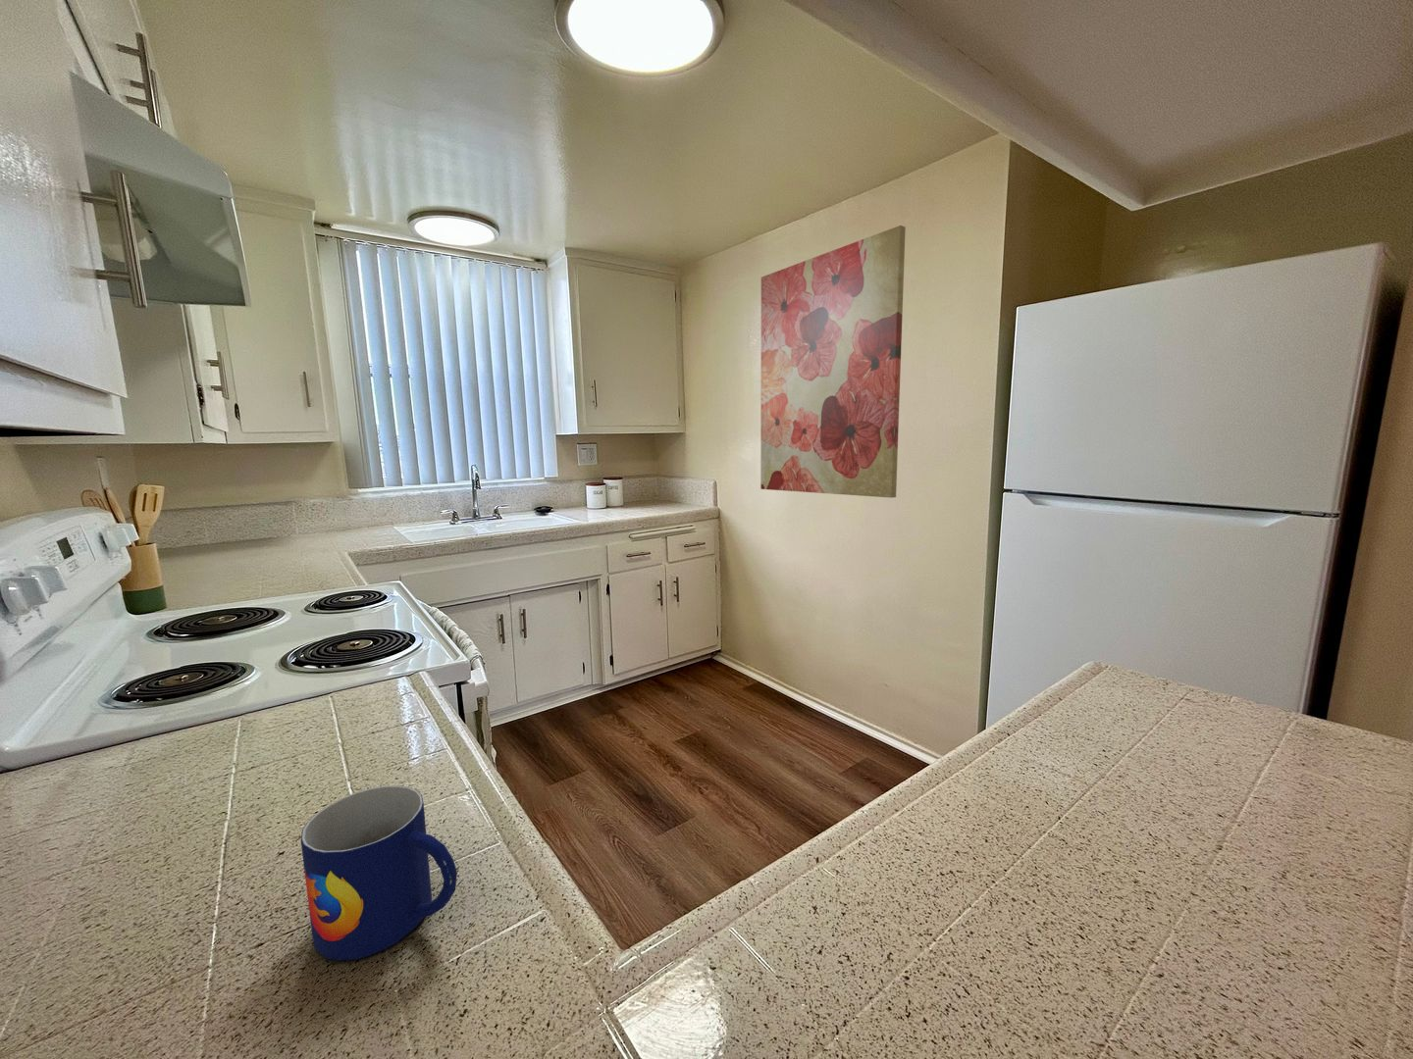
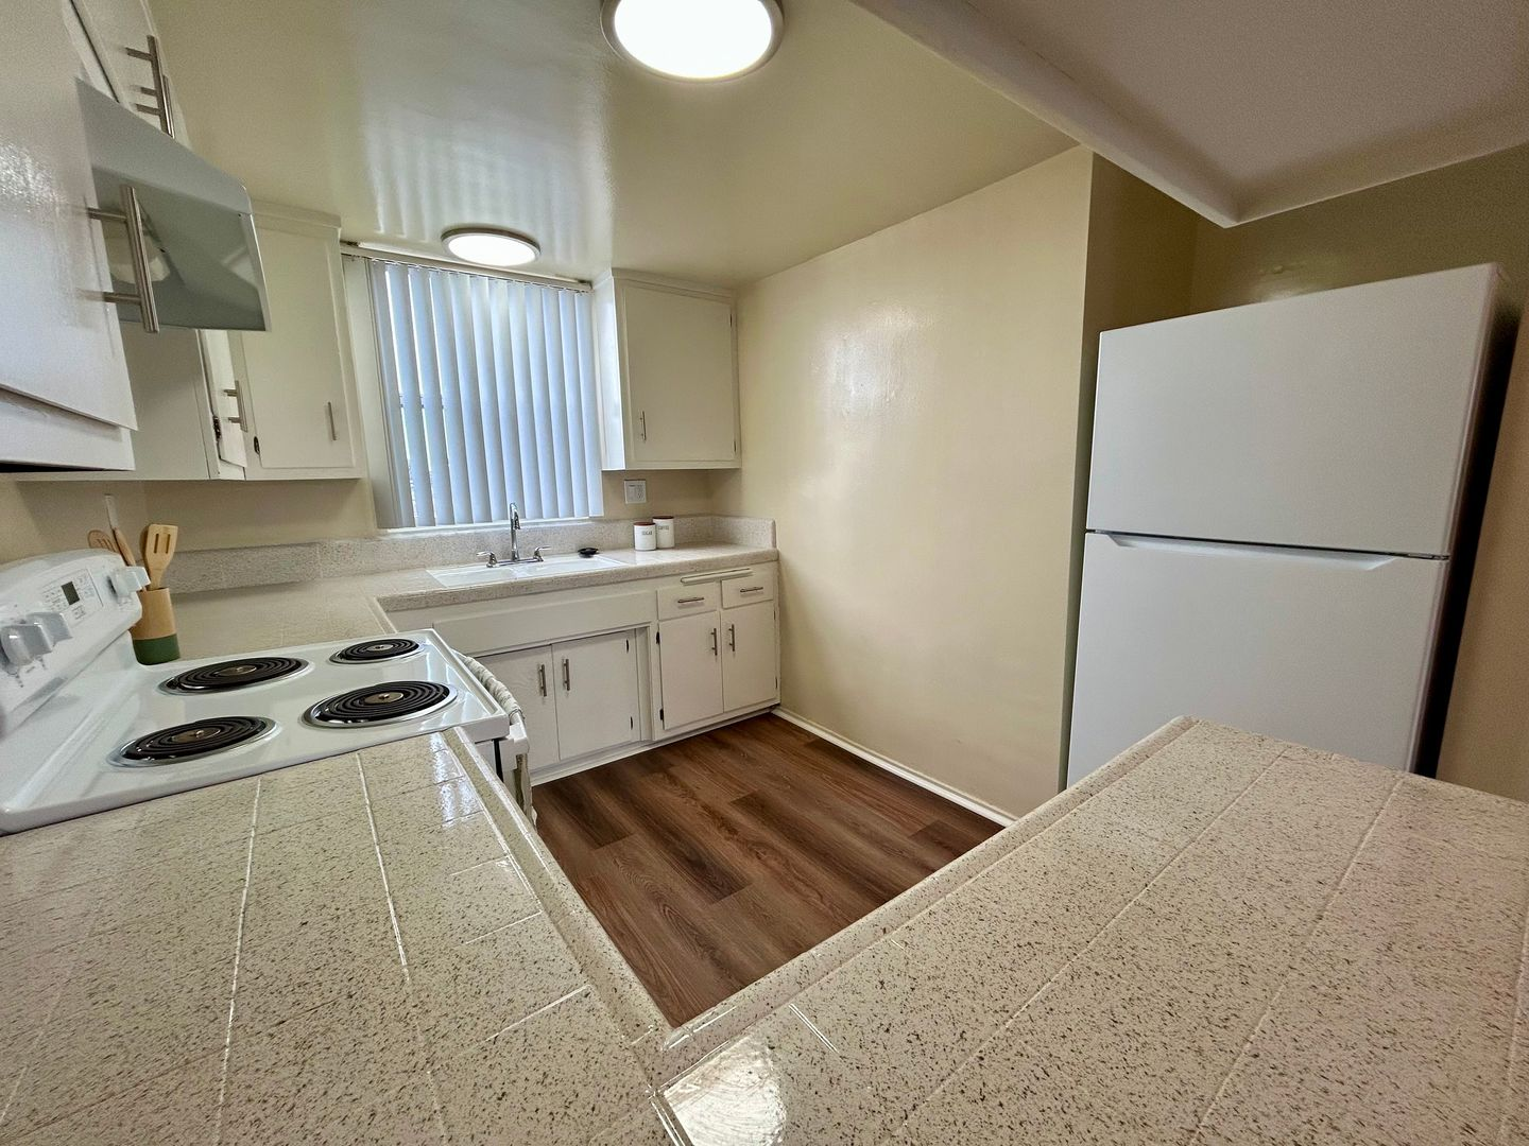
- wall art [760,225,907,499]
- mug [300,784,458,961]
